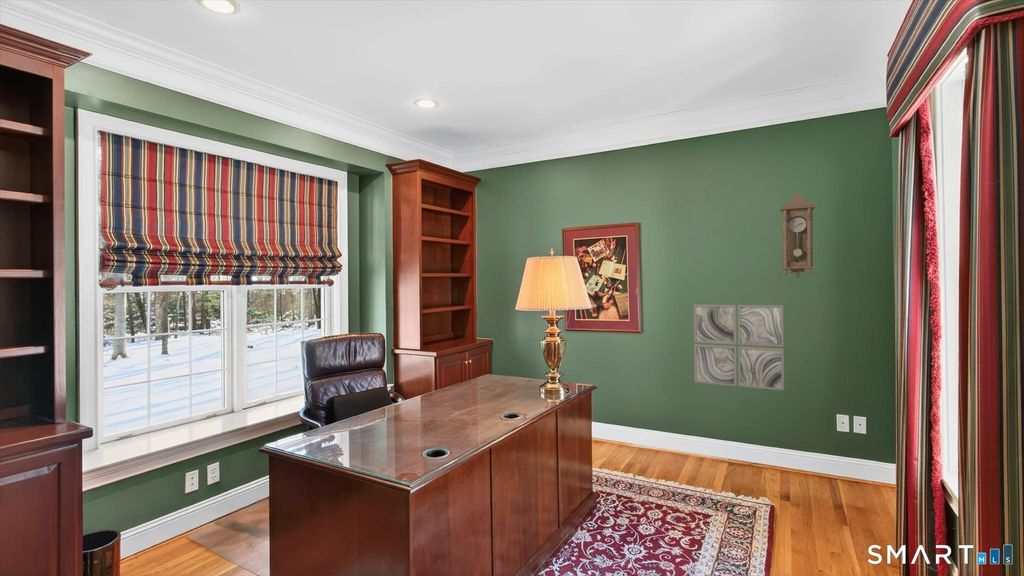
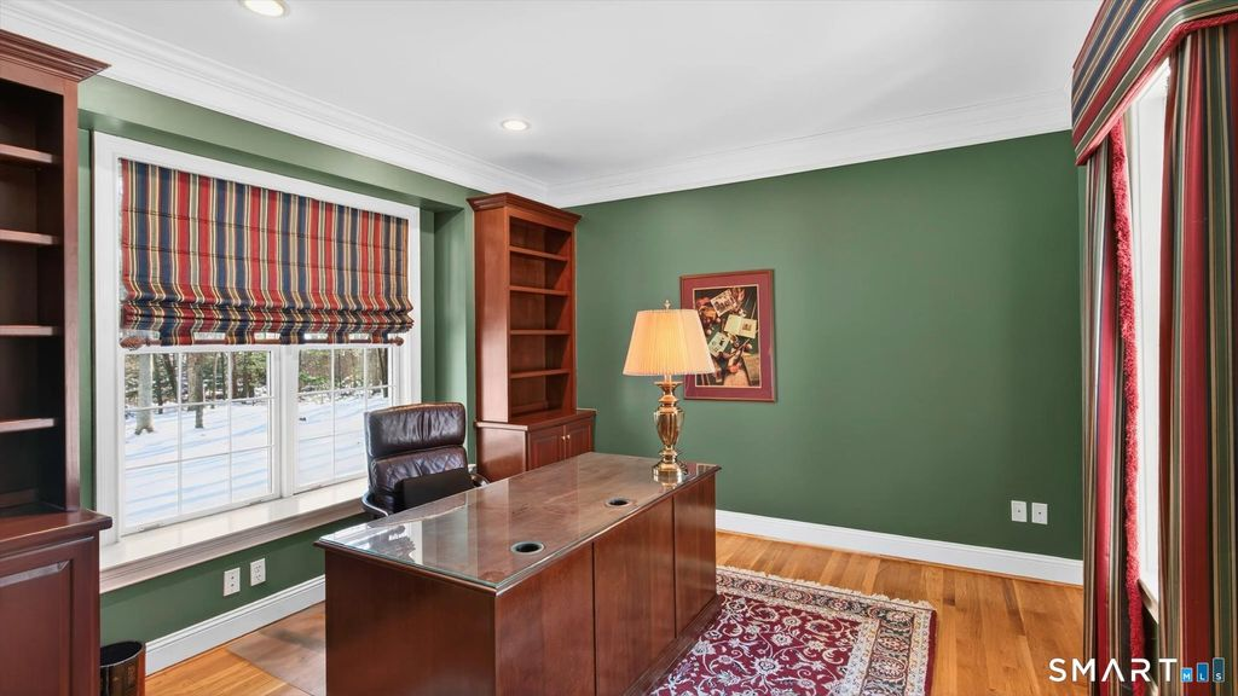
- wall art [693,304,785,391]
- pendulum clock [779,192,816,280]
